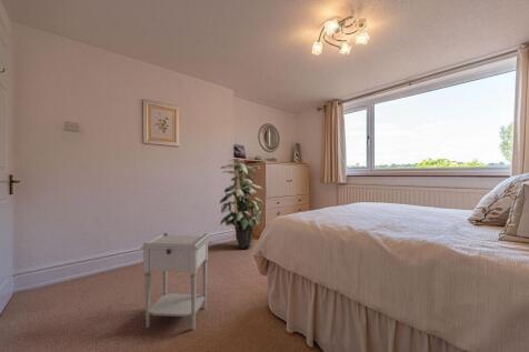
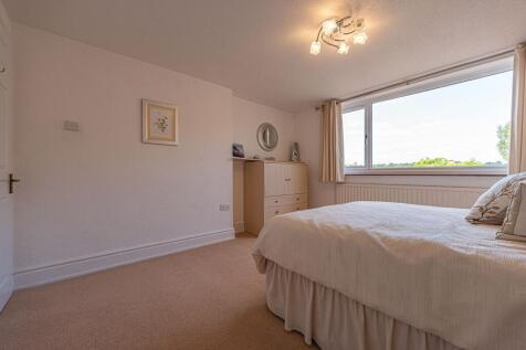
- nightstand [140,232,211,331]
- indoor plant [219,158,264,250]
